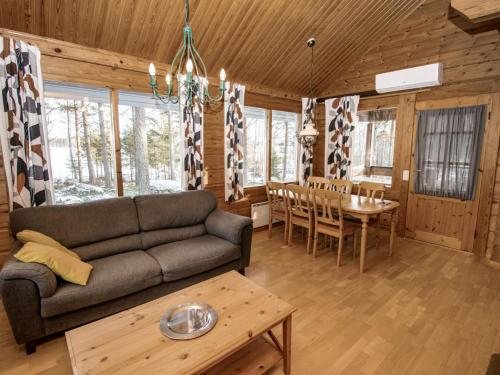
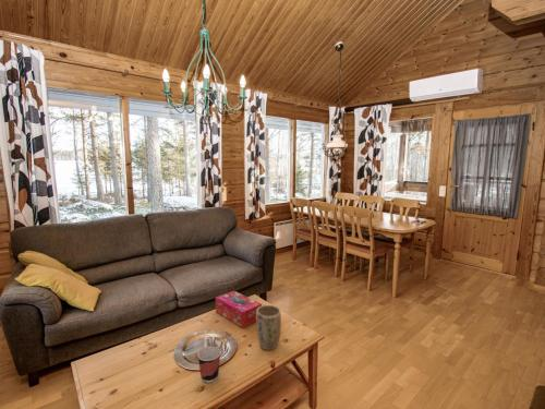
+ cup [196,346,222,384]
+ tissue box [215,290,263,328]
+ plant pot [255,304,282,351]
